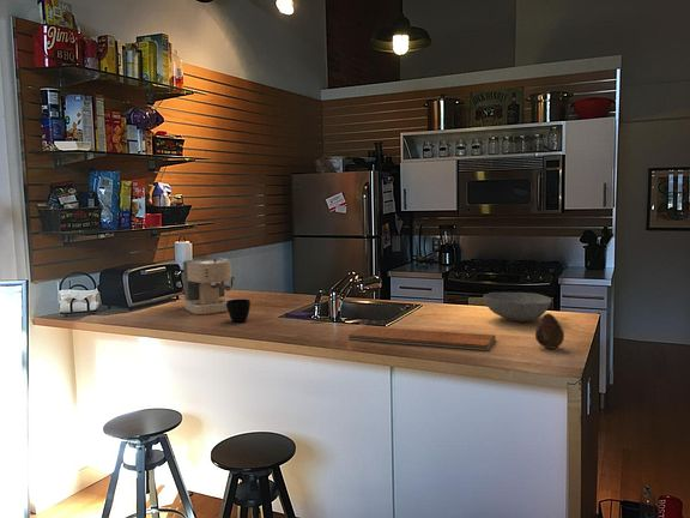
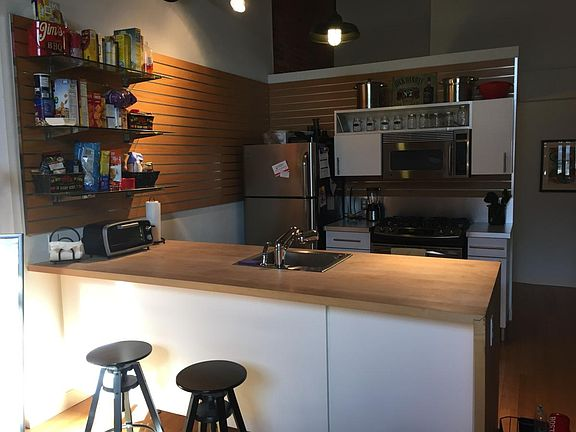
- bowl [483,291,552,323]
- chopping board [347,325,497,351]
- cup [226,299,252,324]
- fruit [534,312,565,349]
- coffee maker [182,257,236,315]
